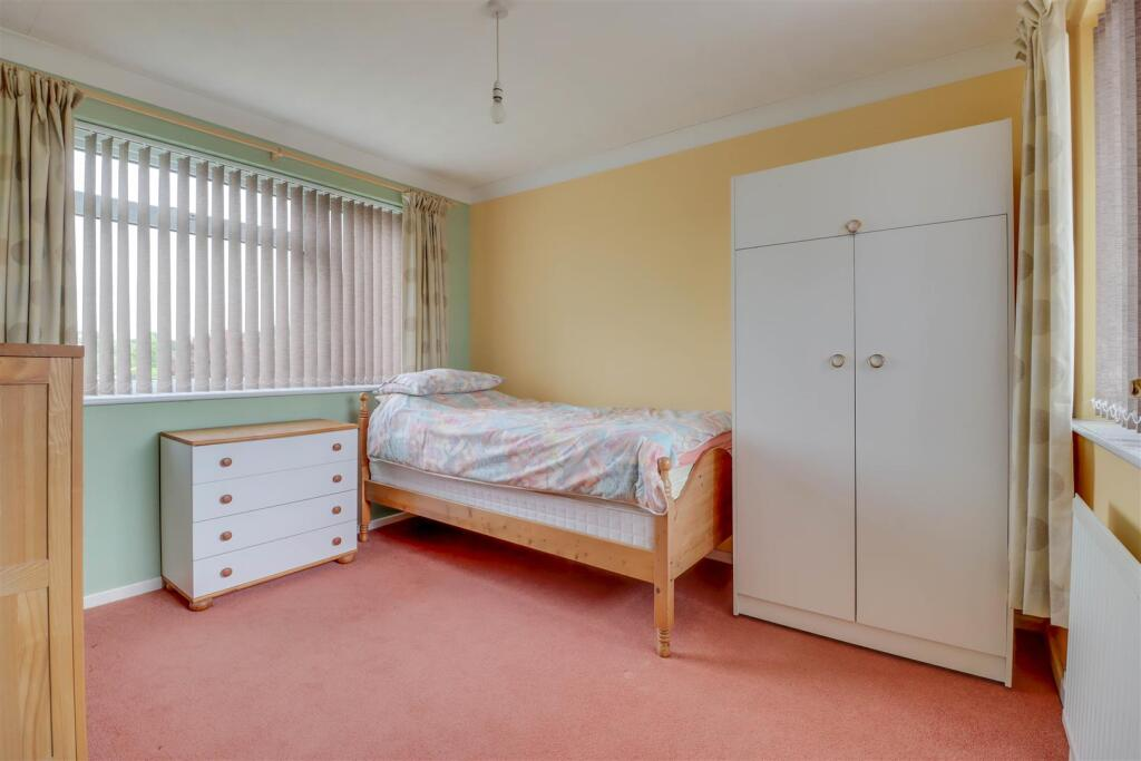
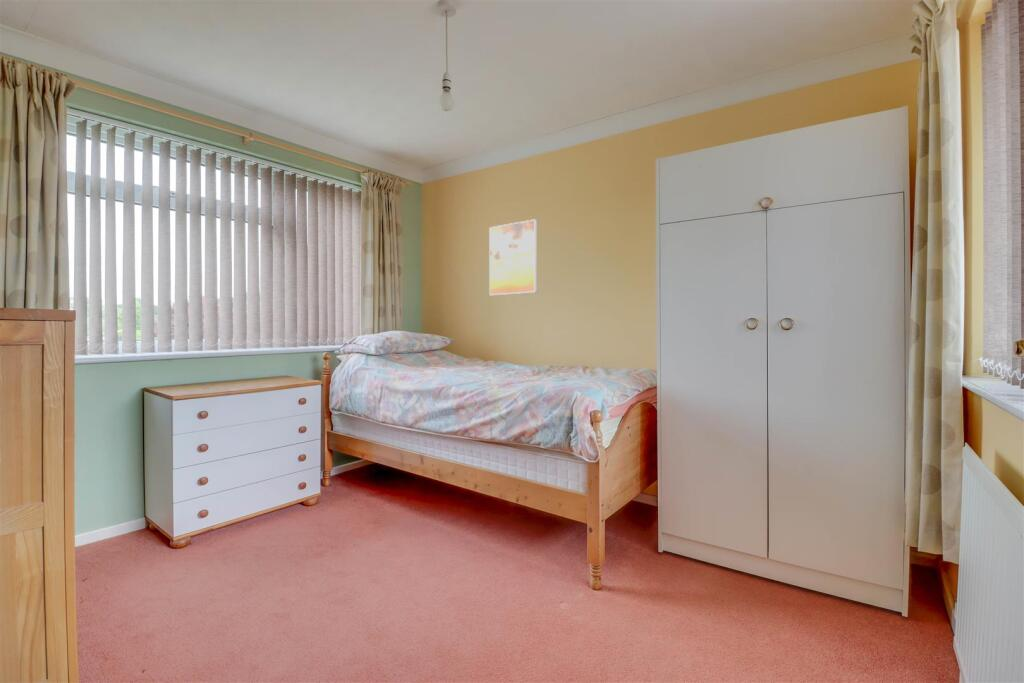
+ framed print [488,218,538,296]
